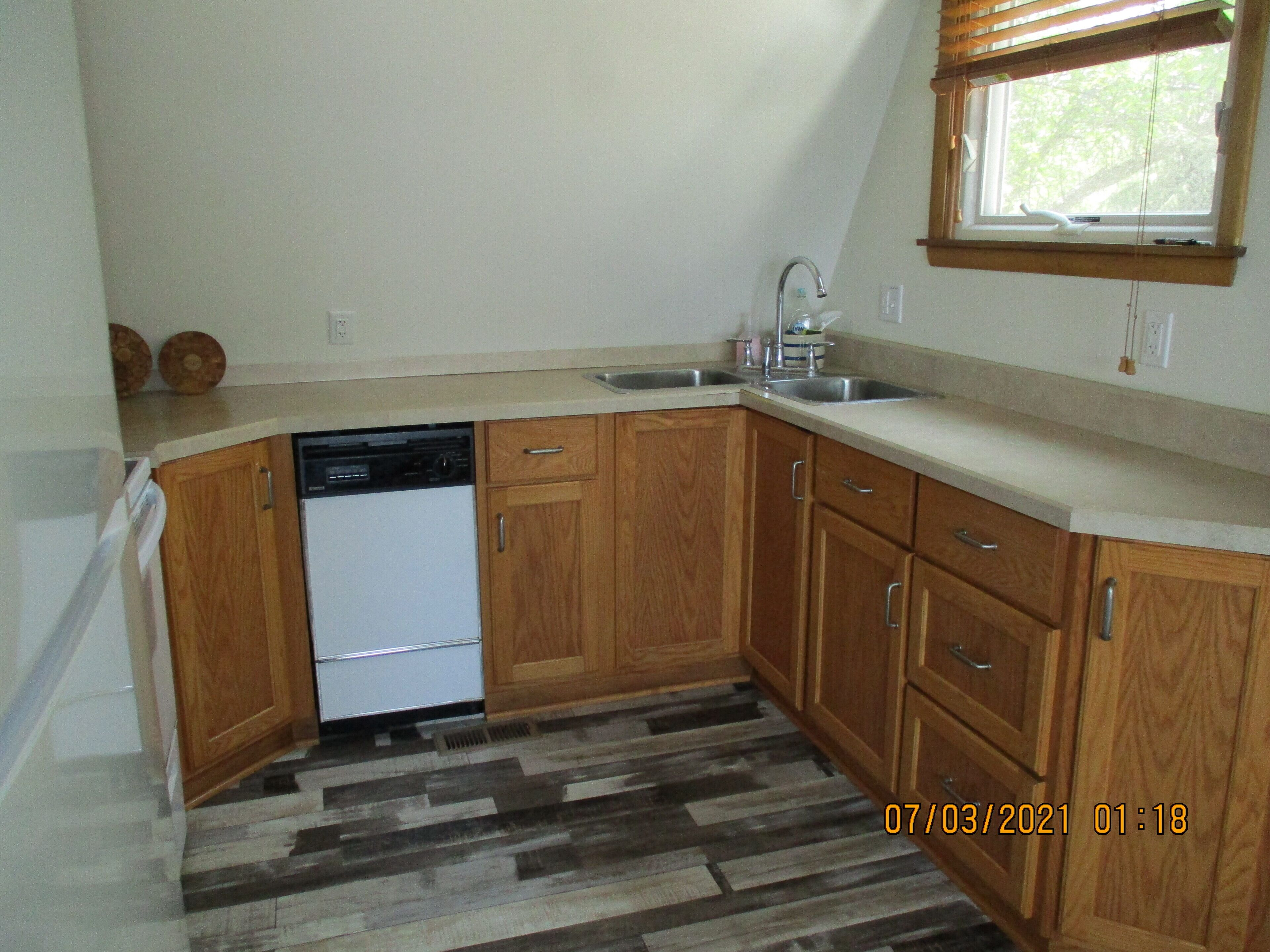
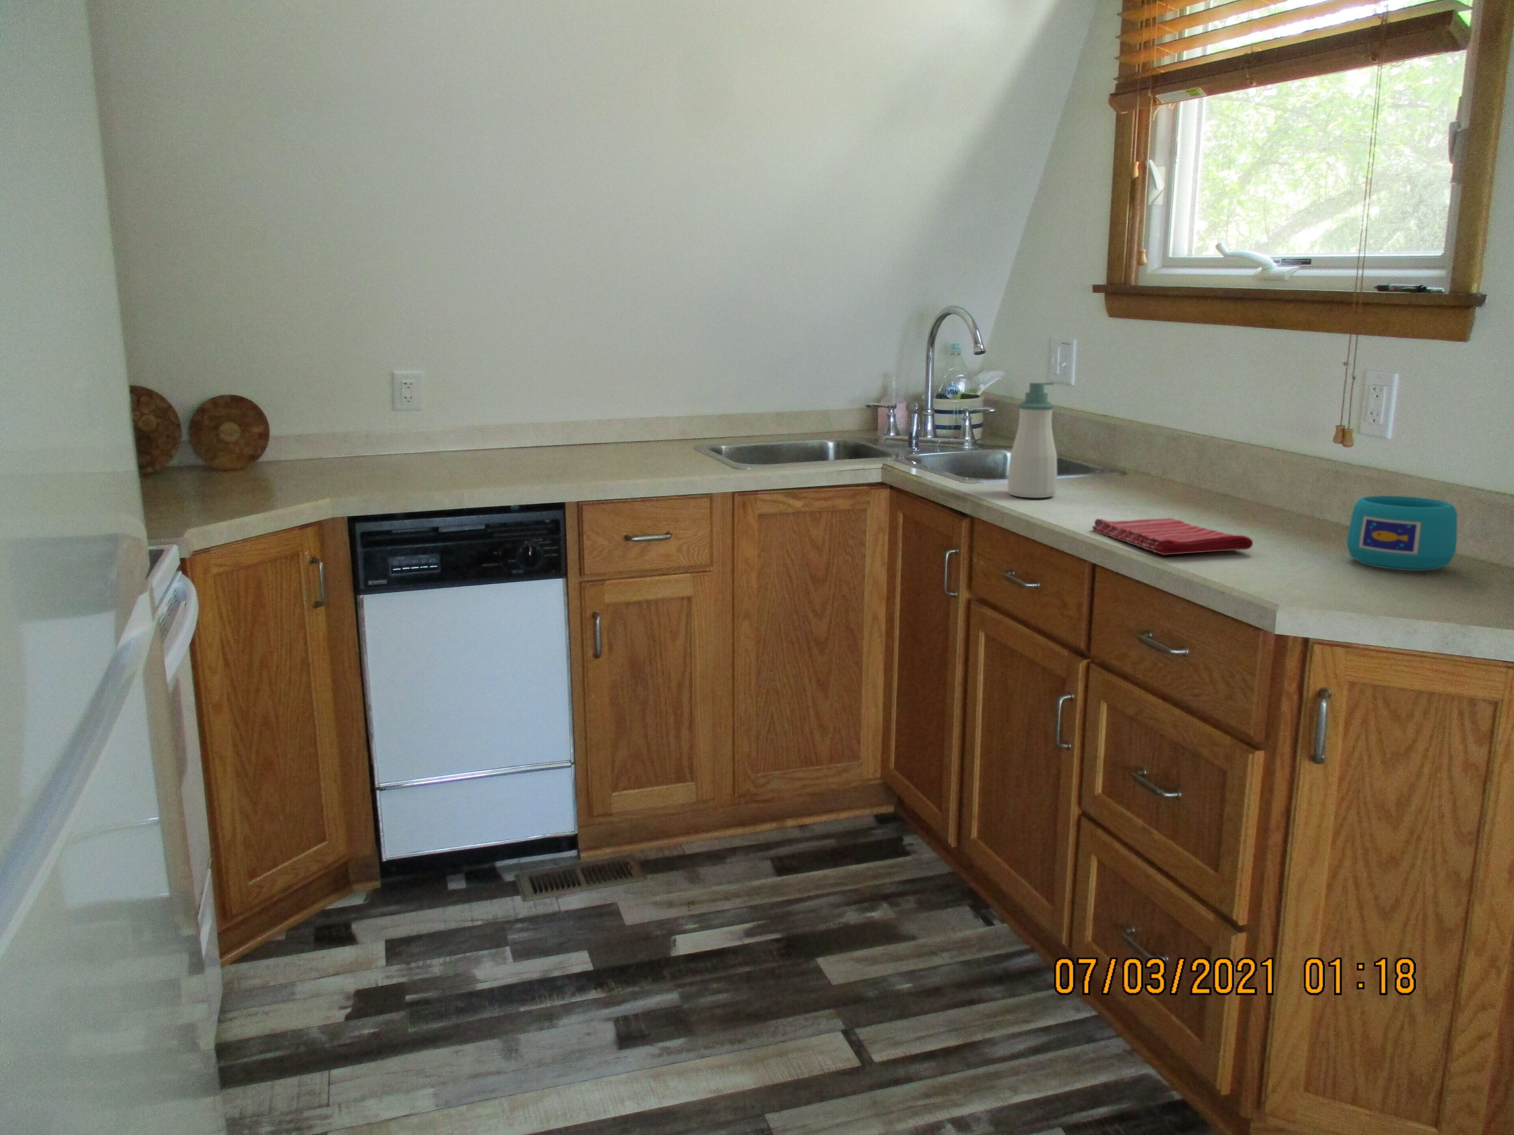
+ soap bottle [1007,382,1057,498]
+ dish towel [1092,517,1253,556]
+ cup [1346,496,1458,571]
